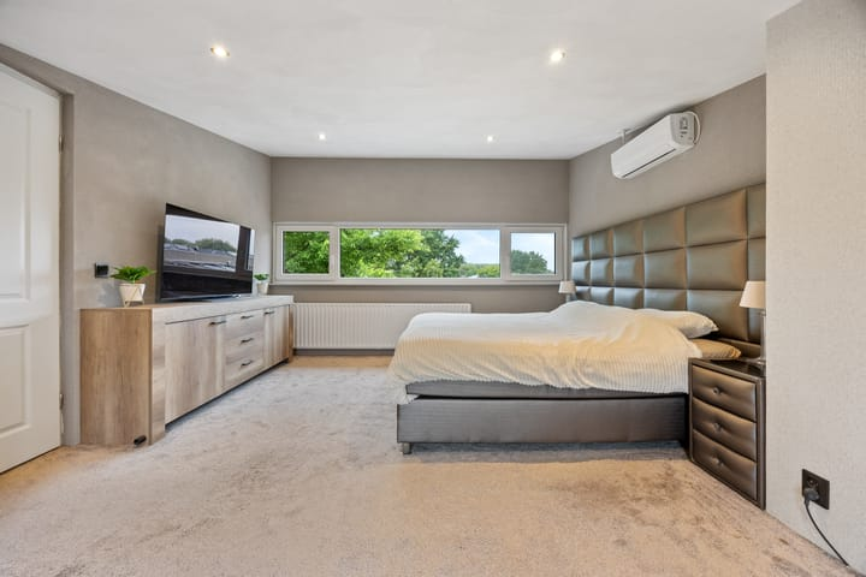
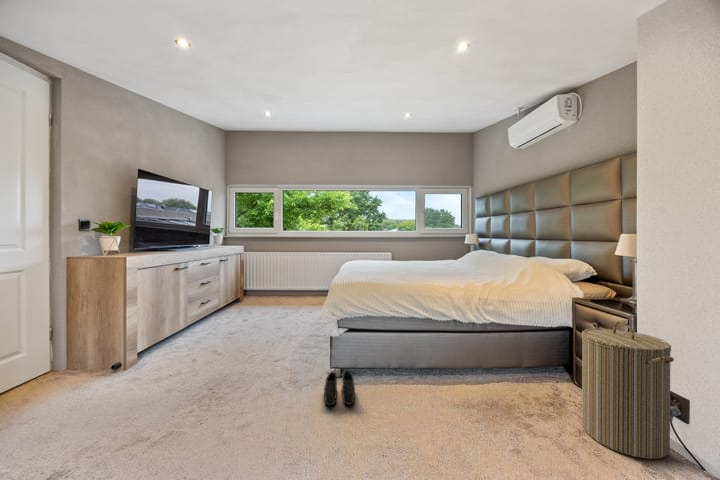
+ boots [323,370,356,406]
+ laundry hamper [581,320,675,460]
